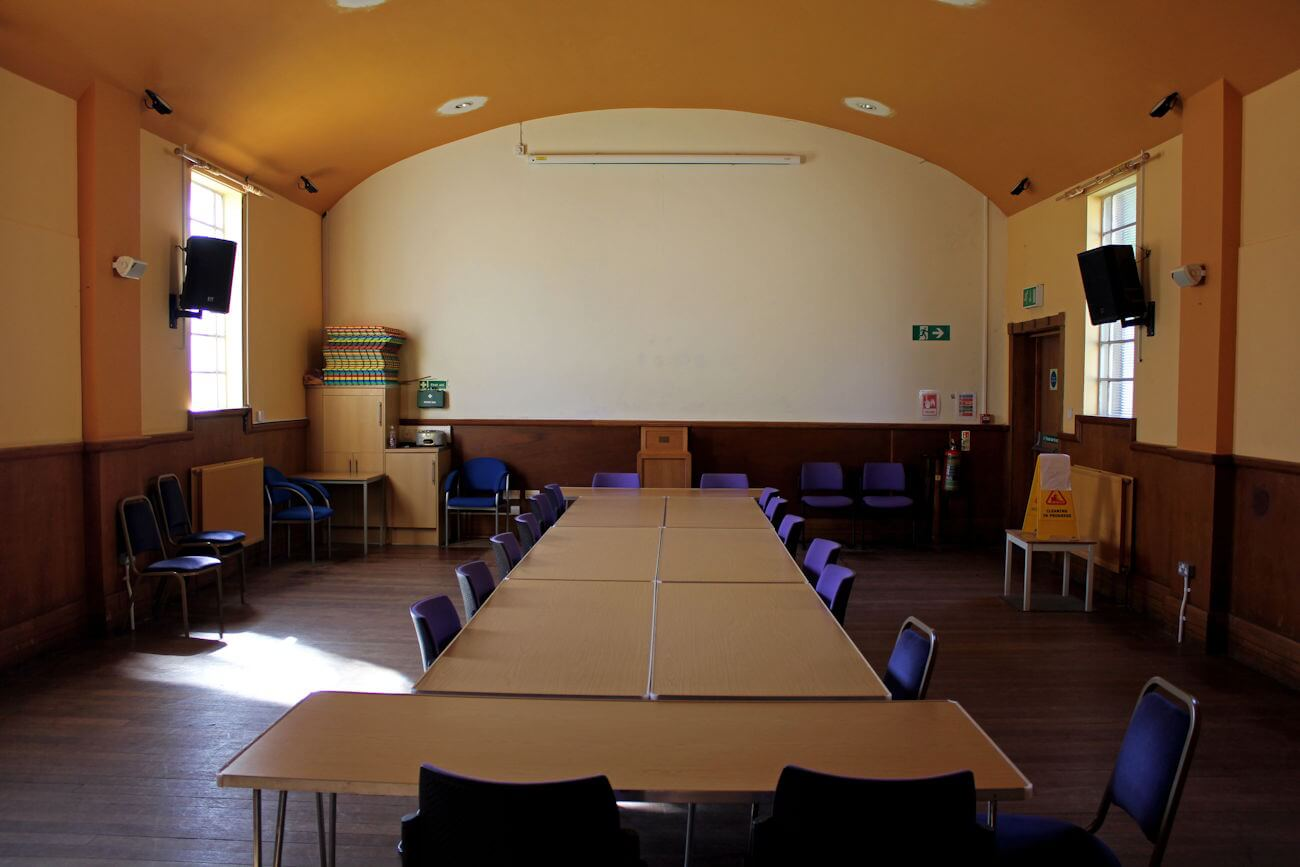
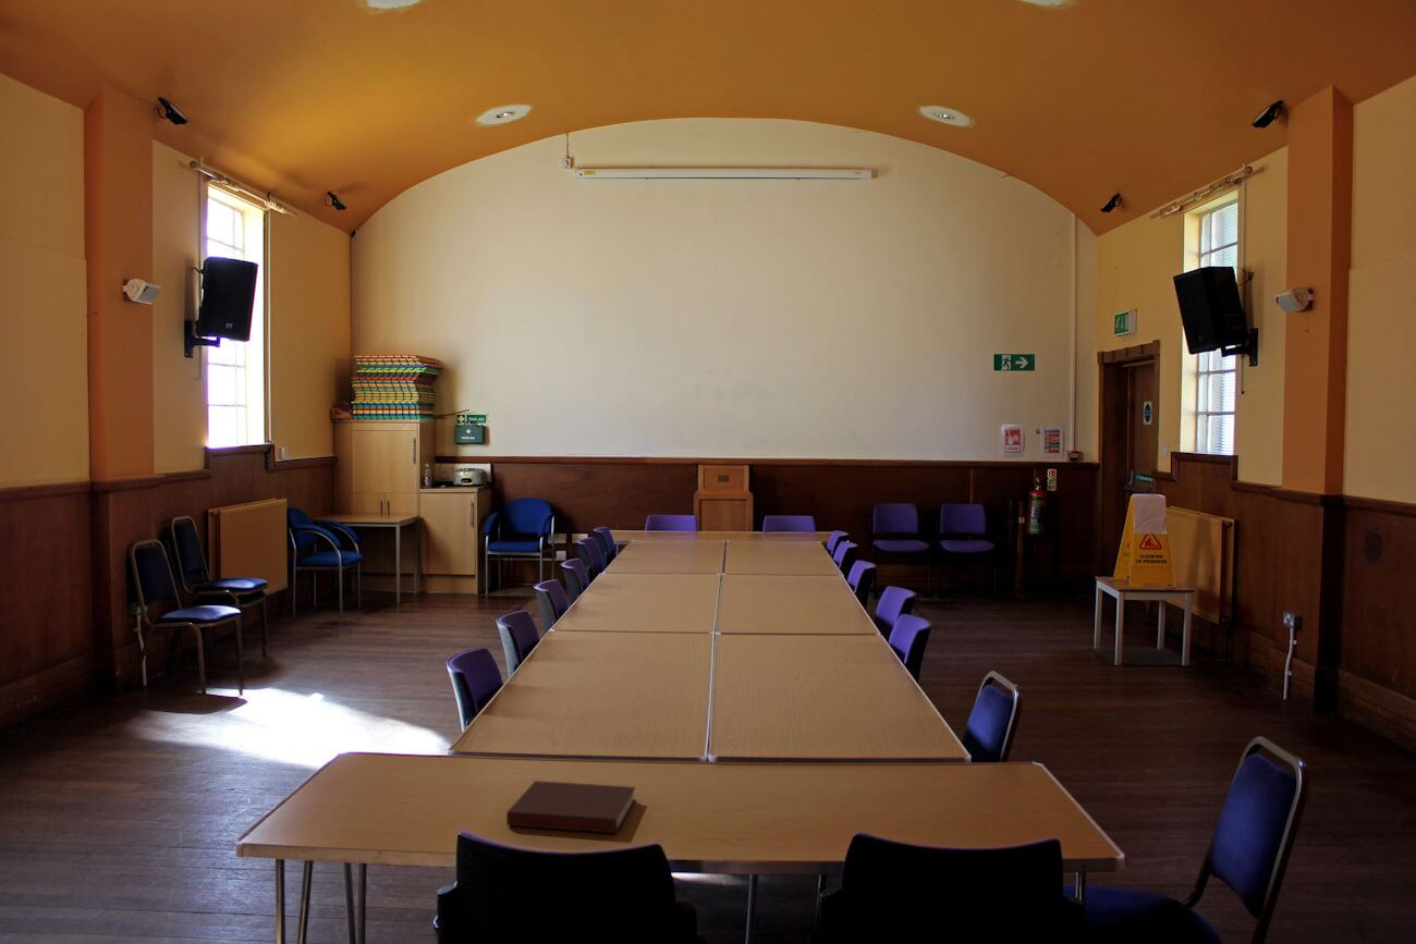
+ notebook [505,780,637,834]
